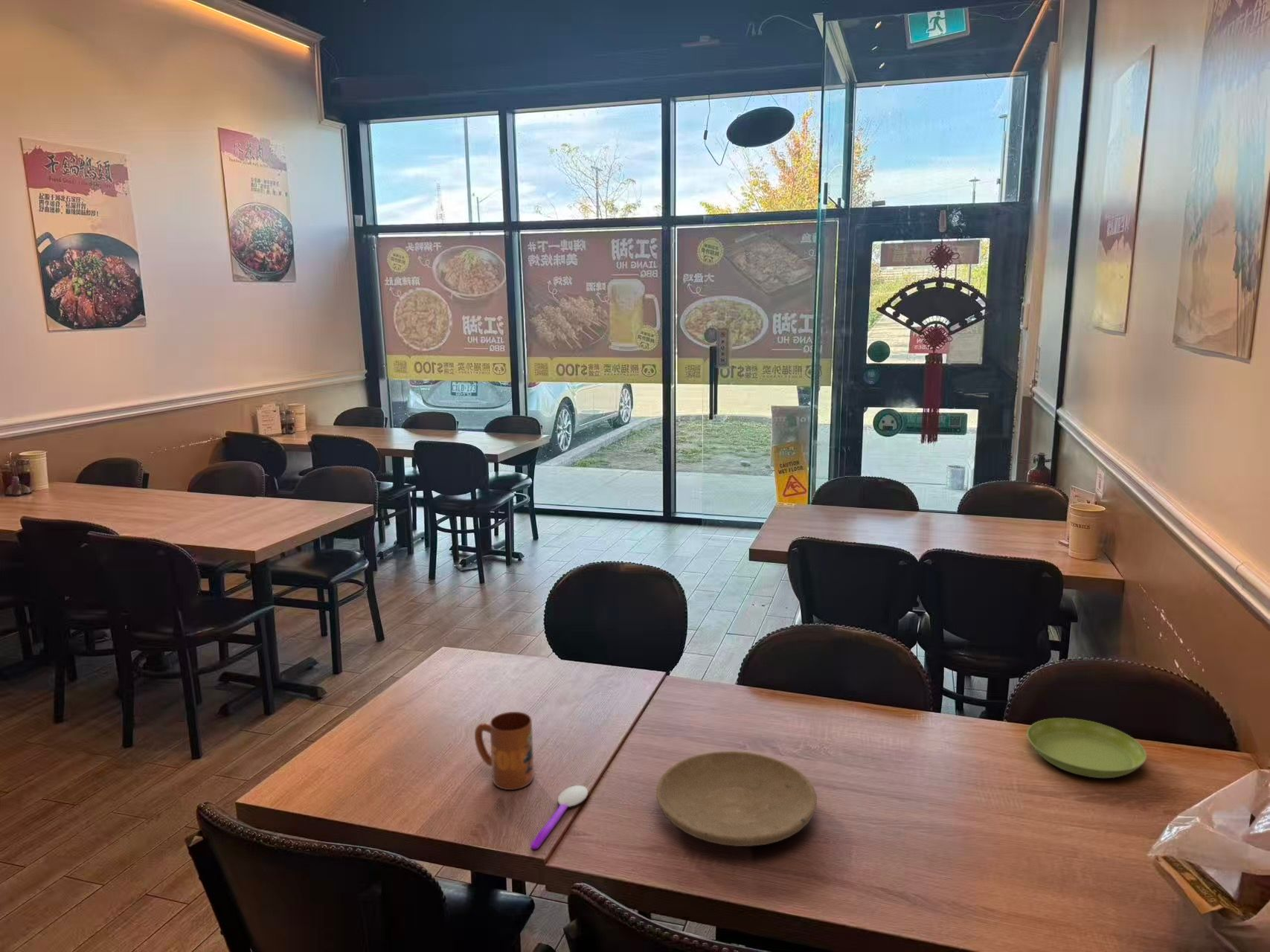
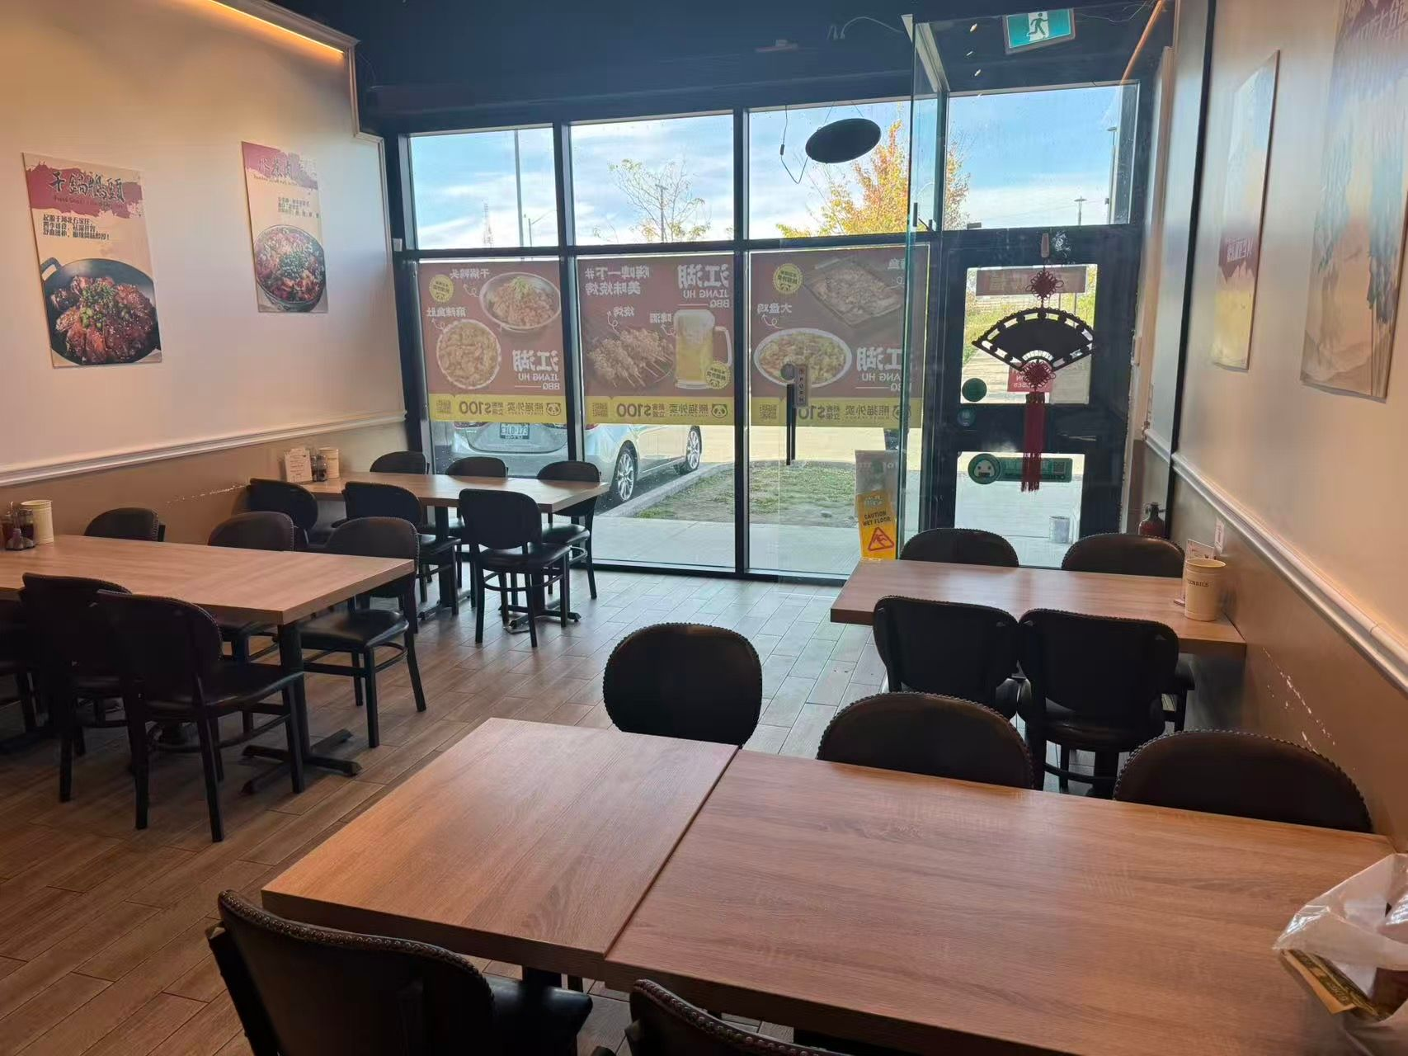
- plate [655,750,818,847]
- spoon [530,785,589,850]
- saucer [1026,717,1147,779]
- mug [474,711,534,791]
